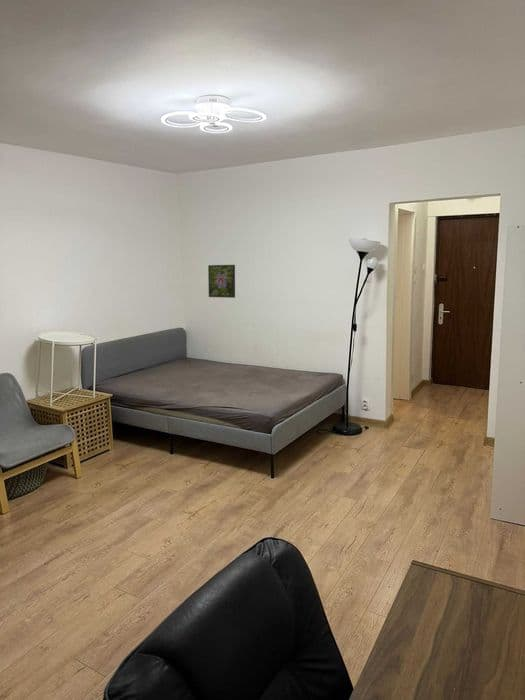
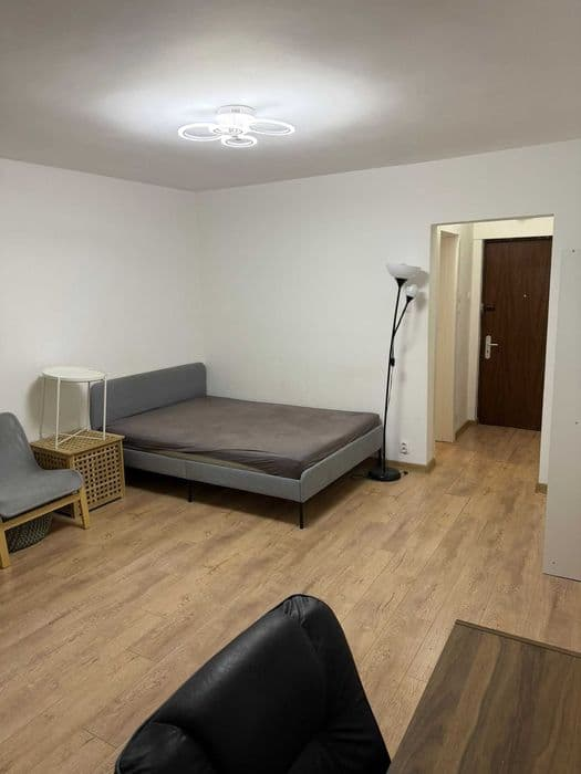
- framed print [207,264,236,299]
